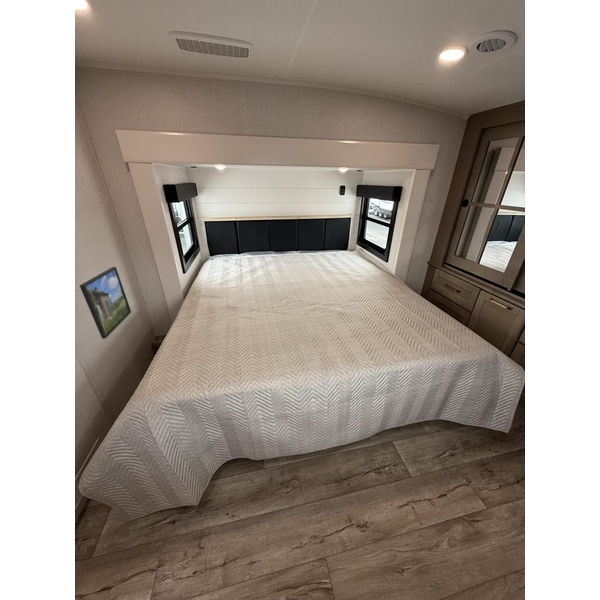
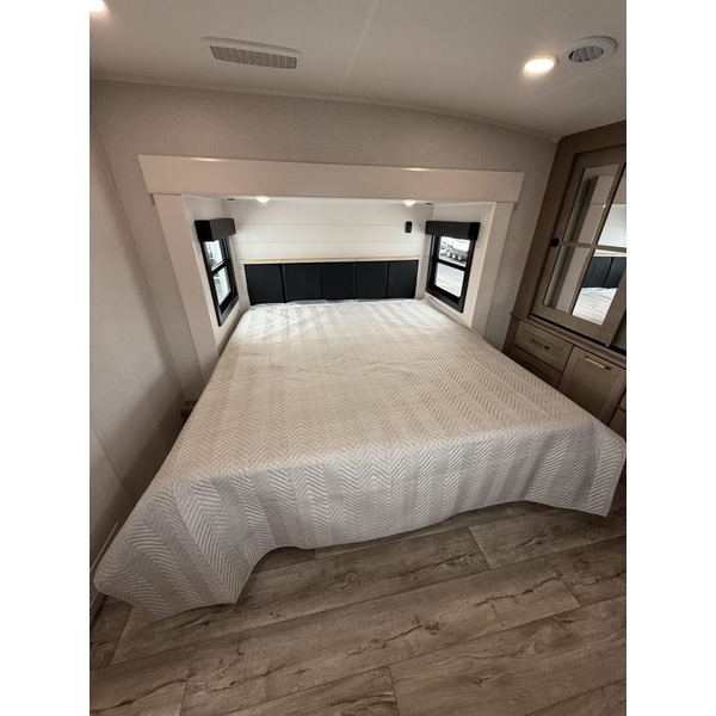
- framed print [79,266,132,340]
